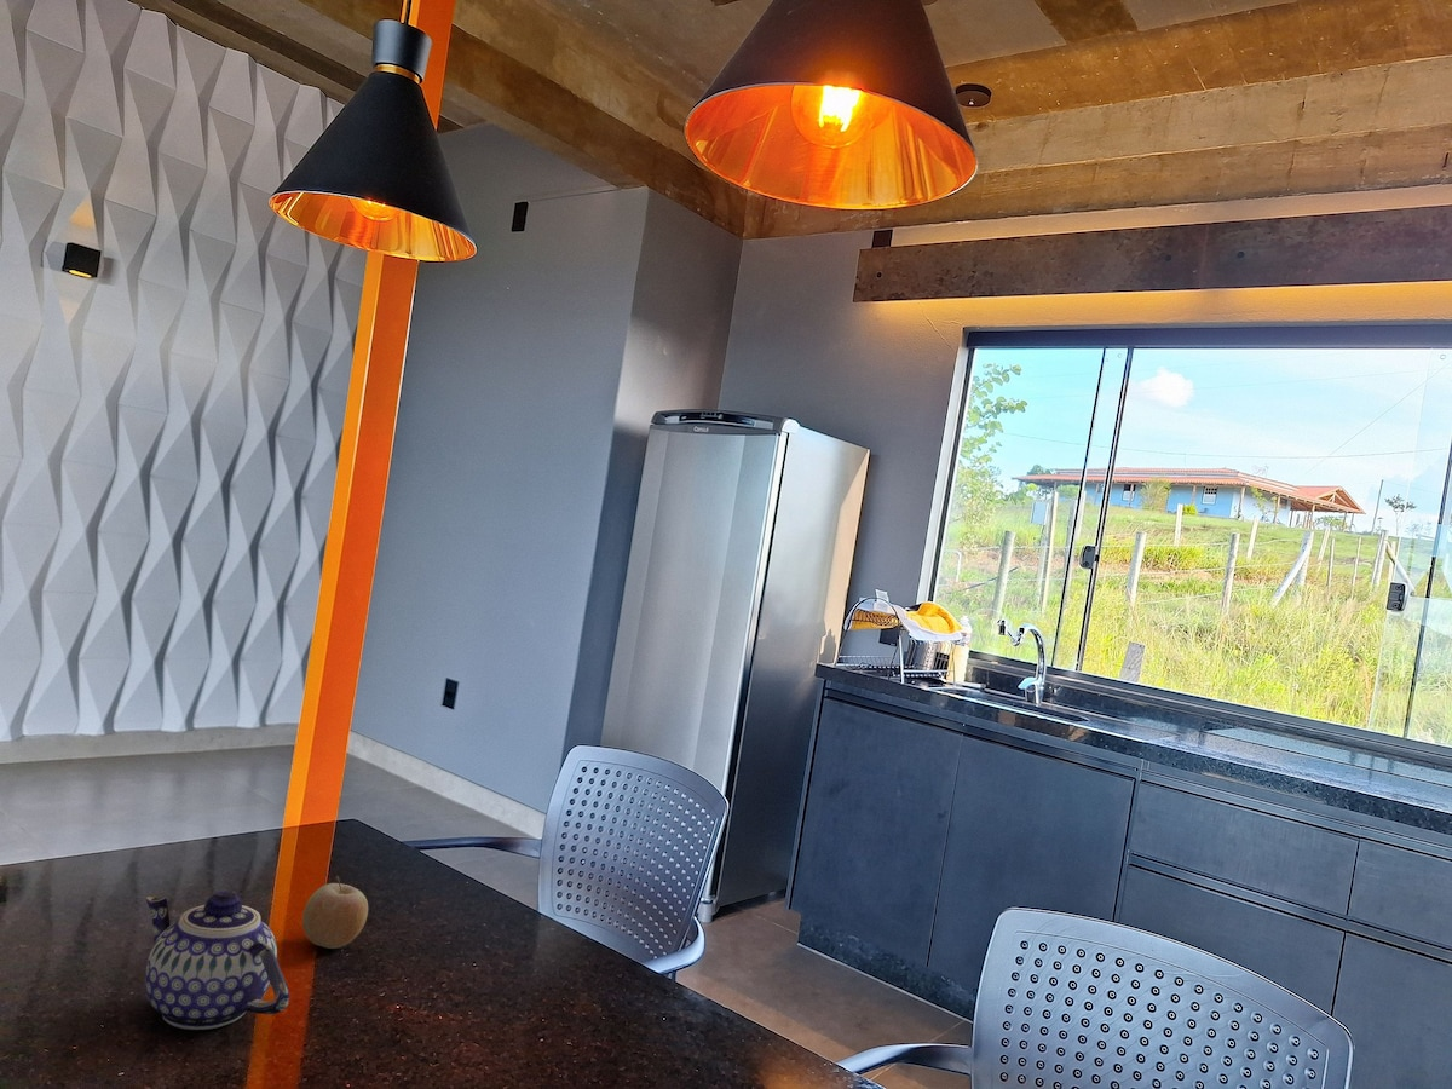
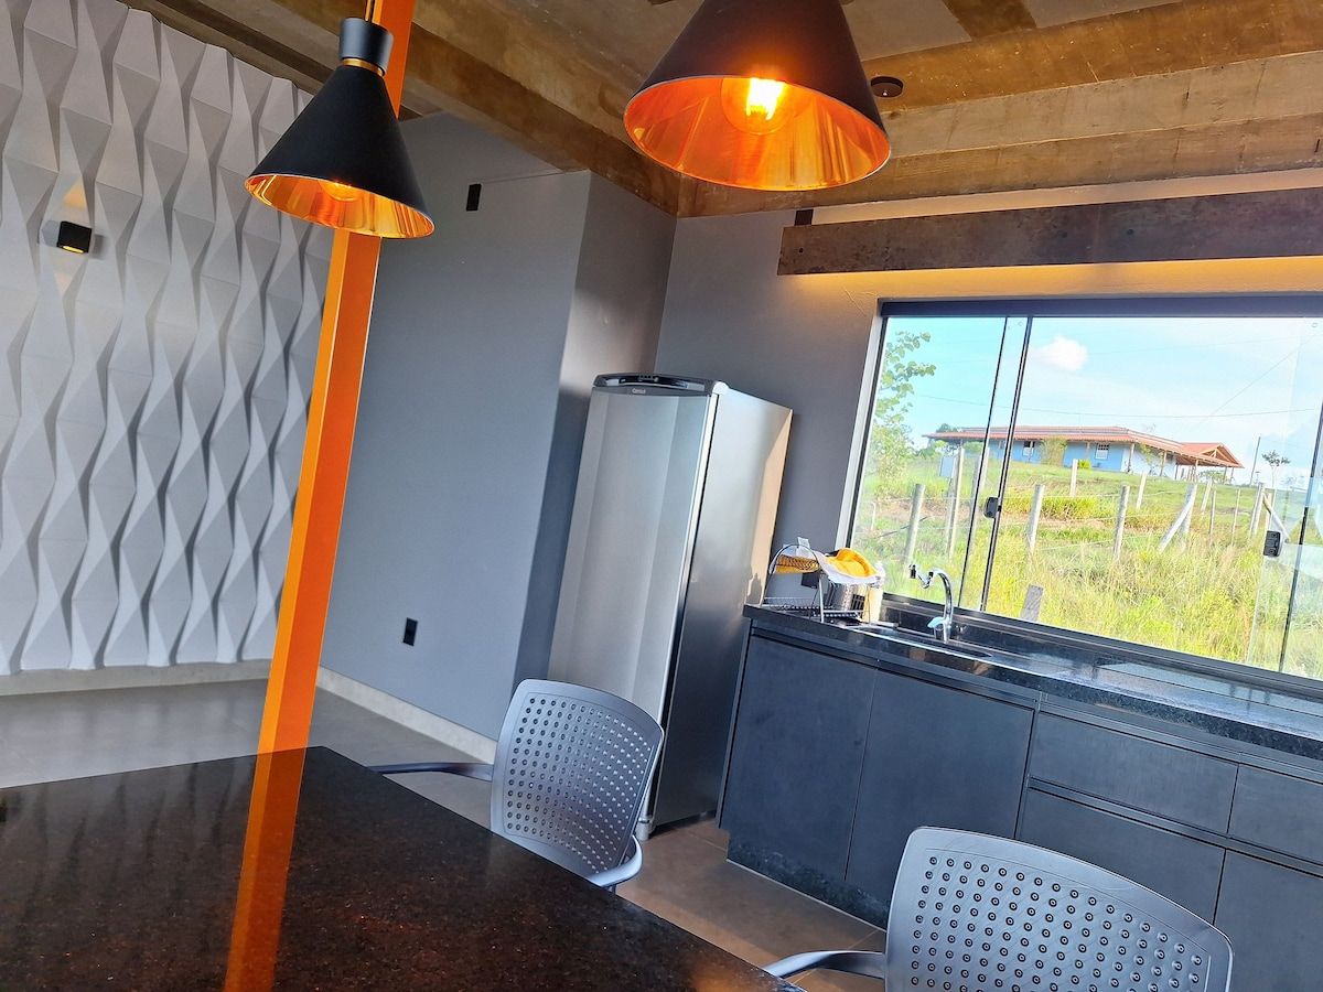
- teapot [144,891,290,1031]
- fruit [301,875,369,950]
